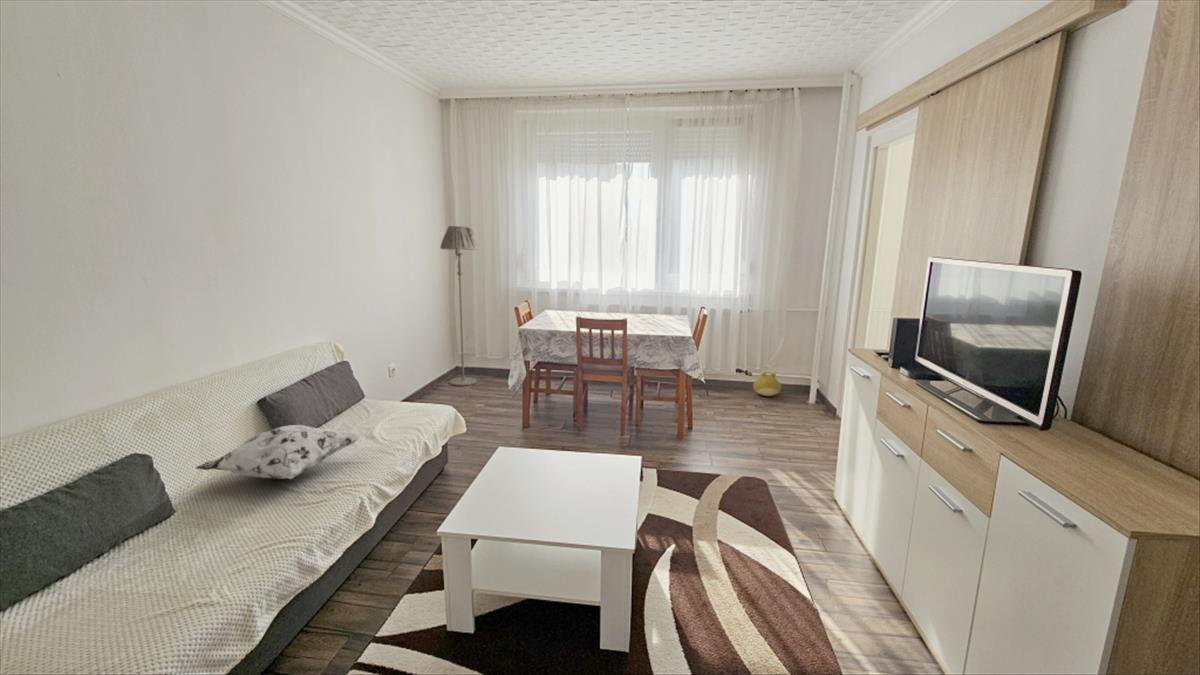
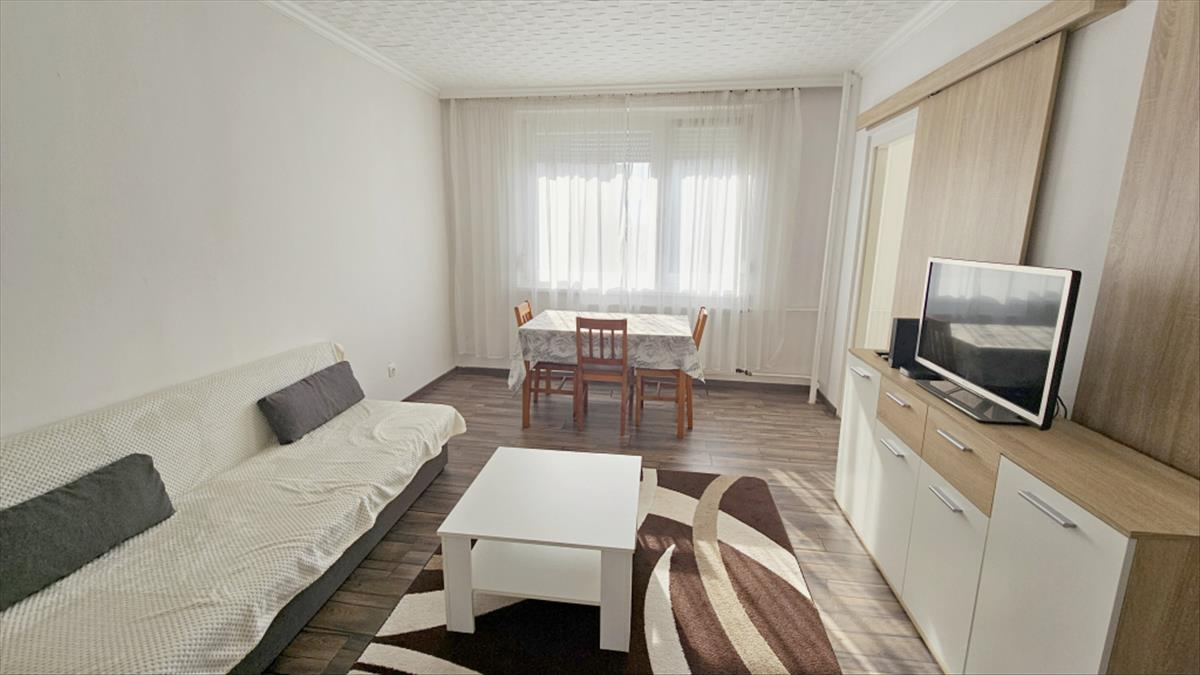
- decorative pillow [195,424,362,480]
- plush toy [752,370,782,397]
- floor lamp [439,225,478,387]
